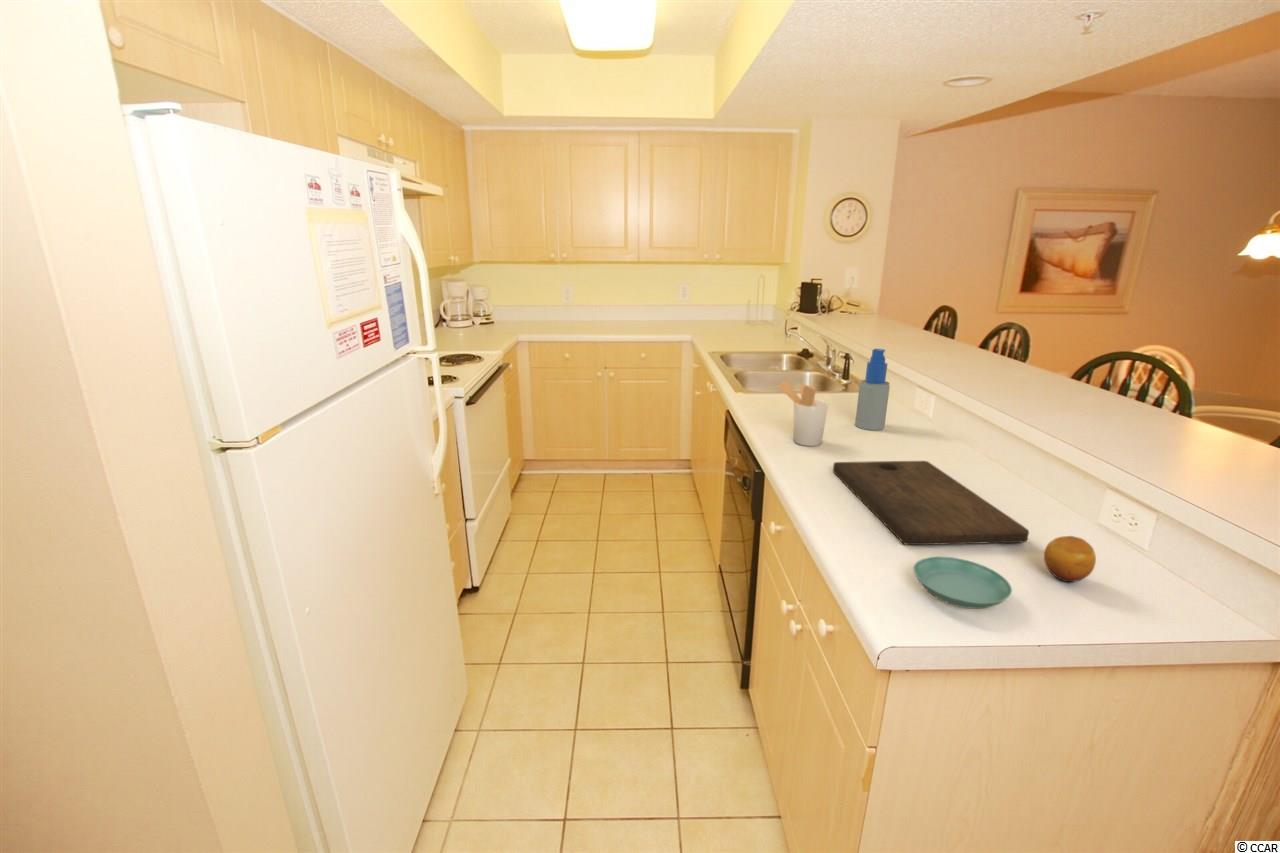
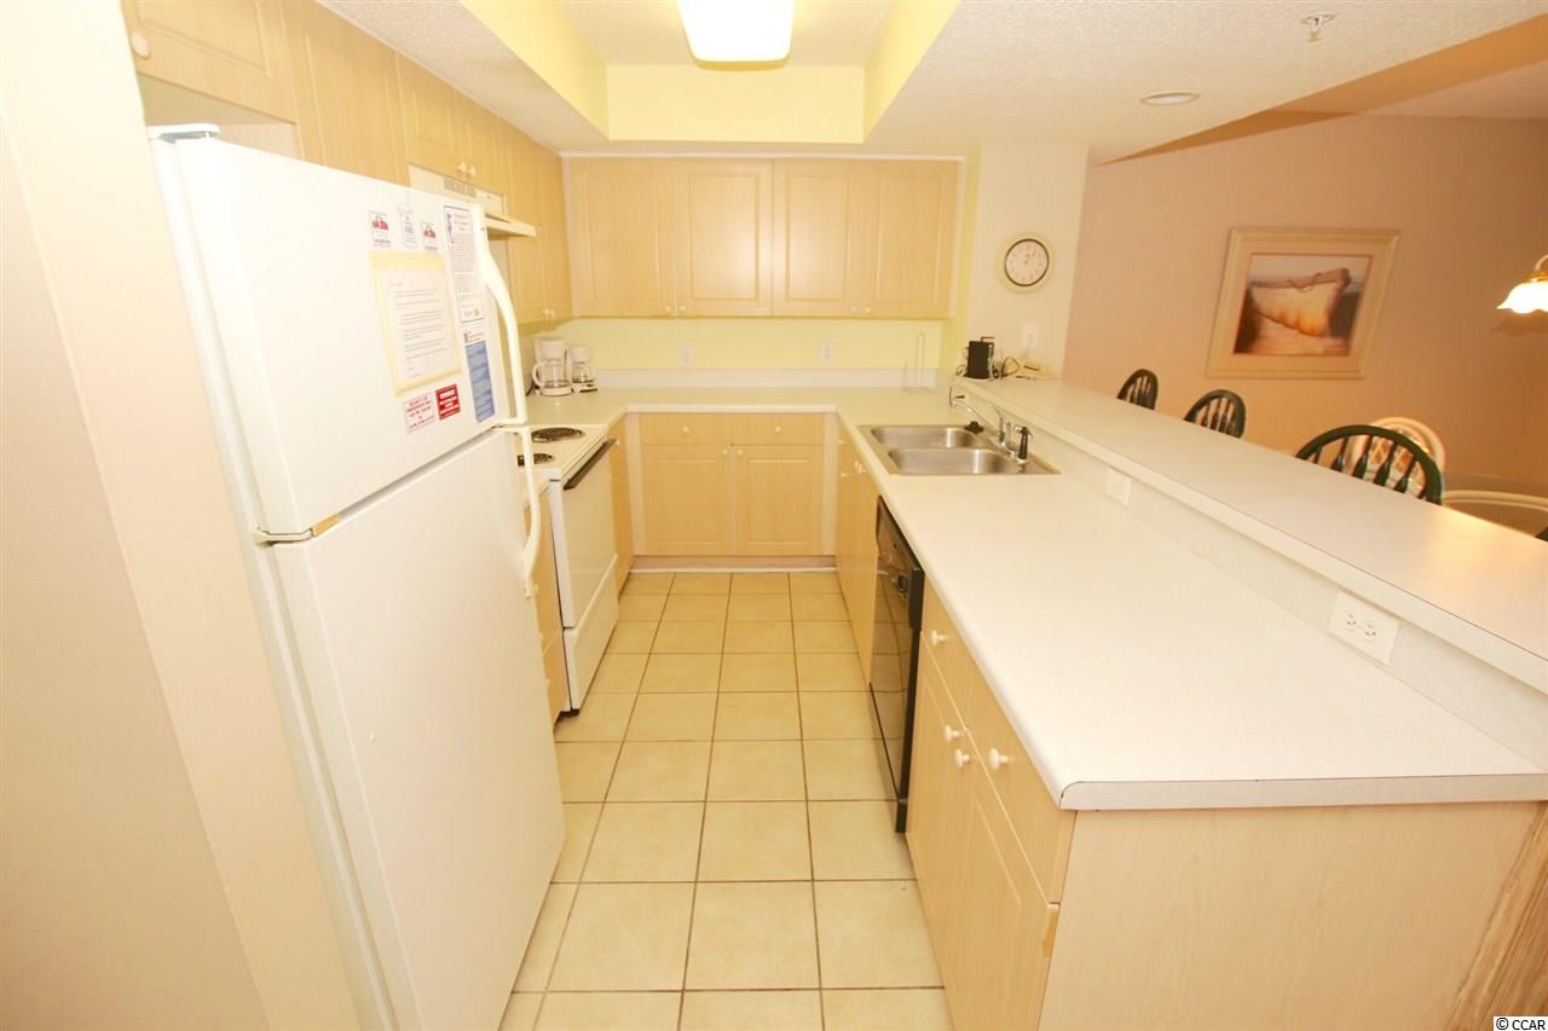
- spray bottle [854,348,891,431]
- utensil holder [776,380,829,447]
- saucer [913,556,1013,610]
- cutting board [832,460,1030,546]
- fruit [1043,535,1097,583]
